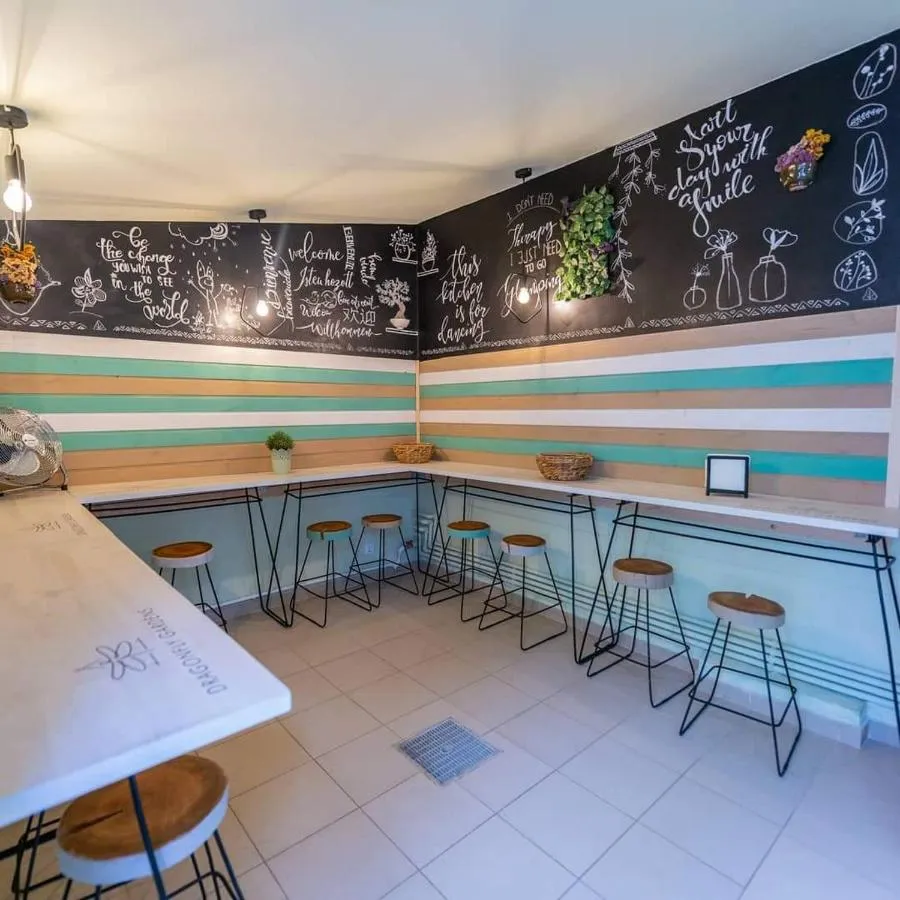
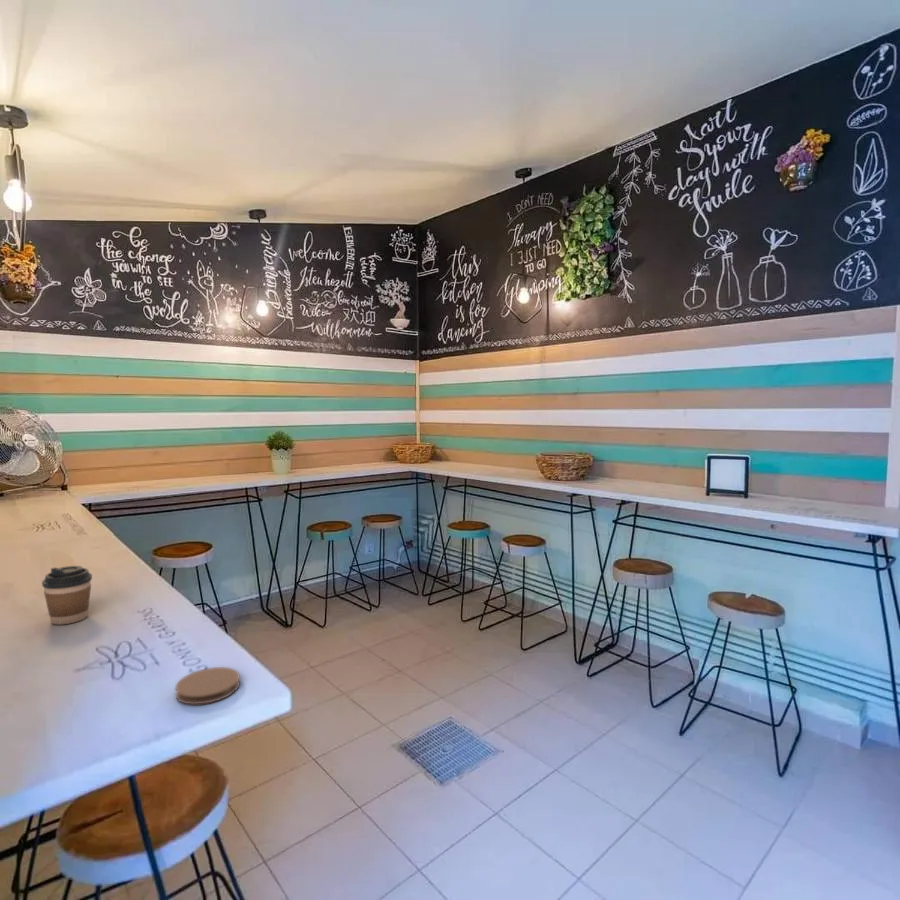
+ coffee cup [41,565,93,625]
+ coaster [174,666,241,706]
